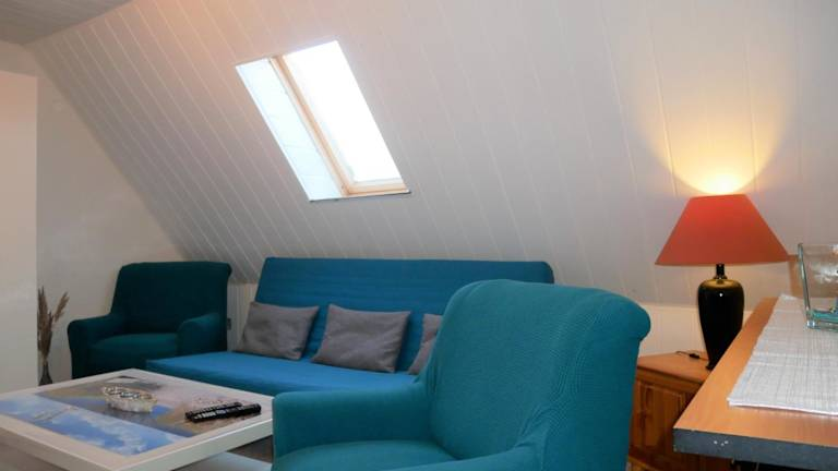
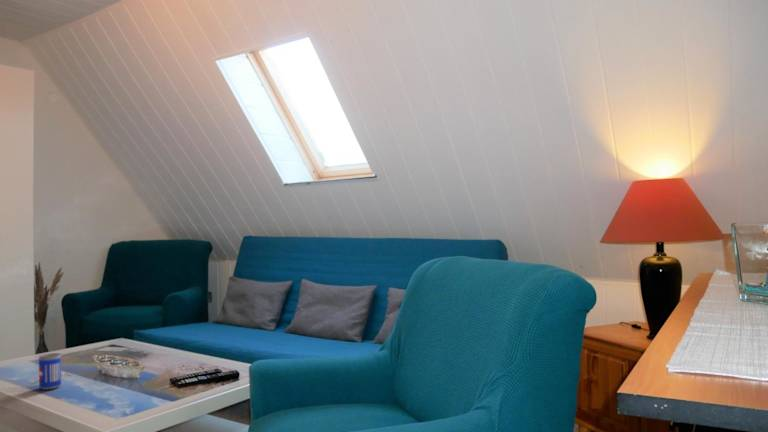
+ beer can [38,352,62,391]
